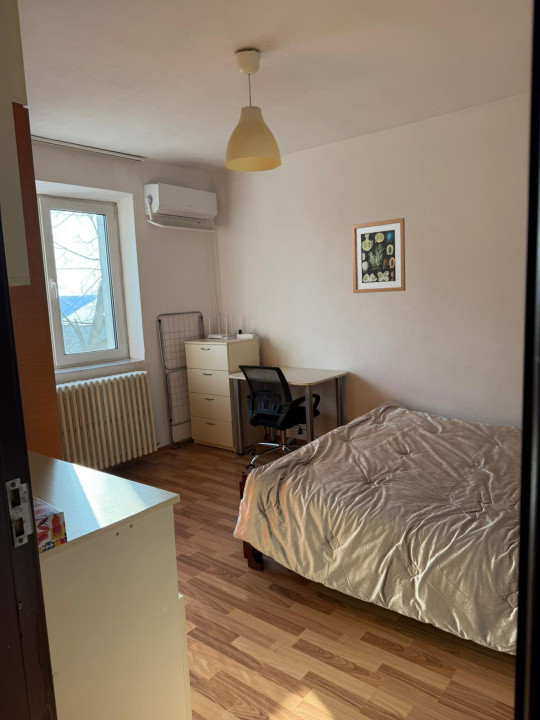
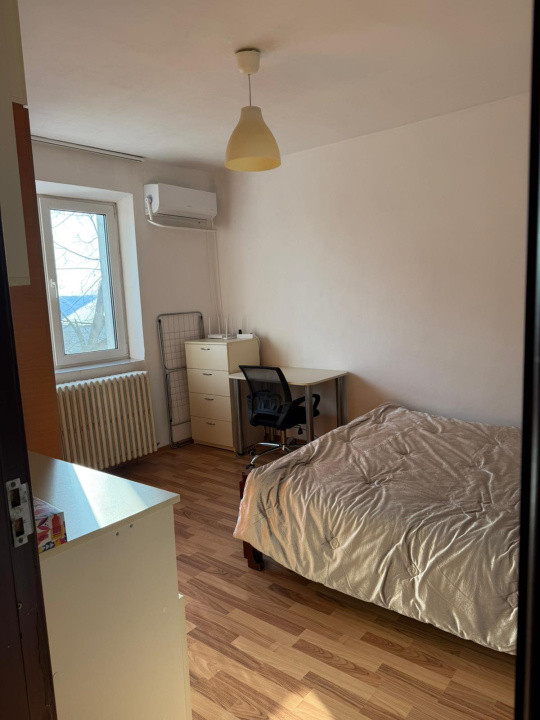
- wall art [351,217,406,294]
